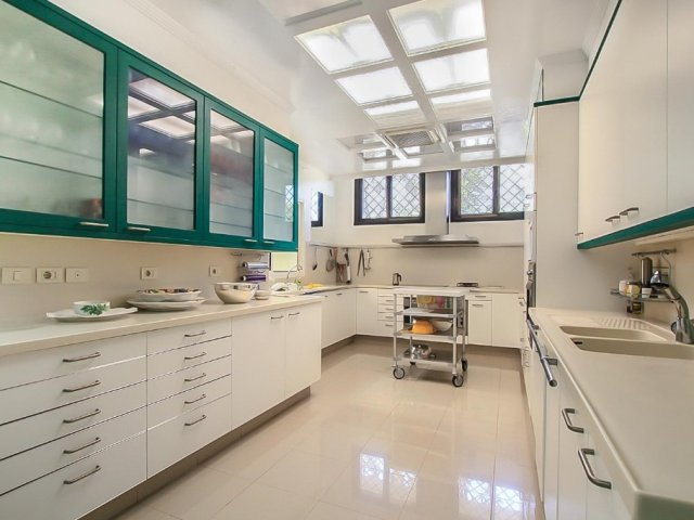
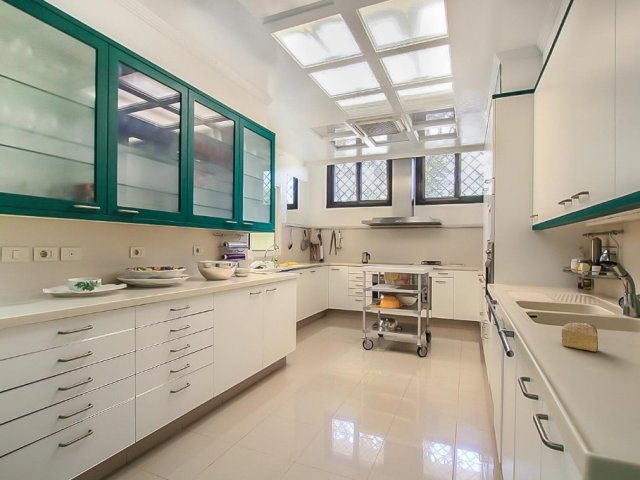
+ cake slice [561,322,599,352]
